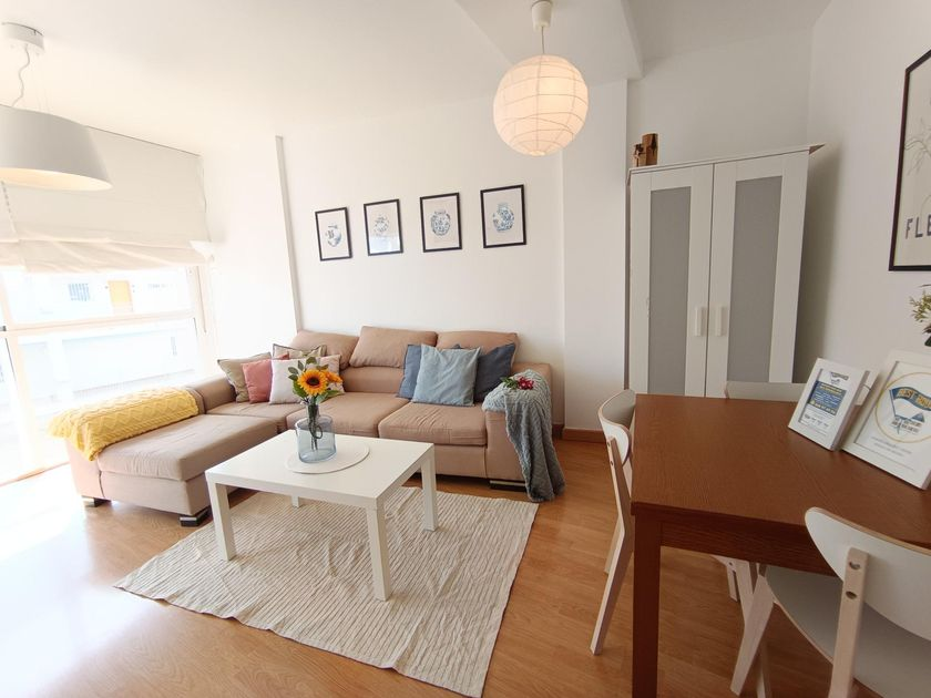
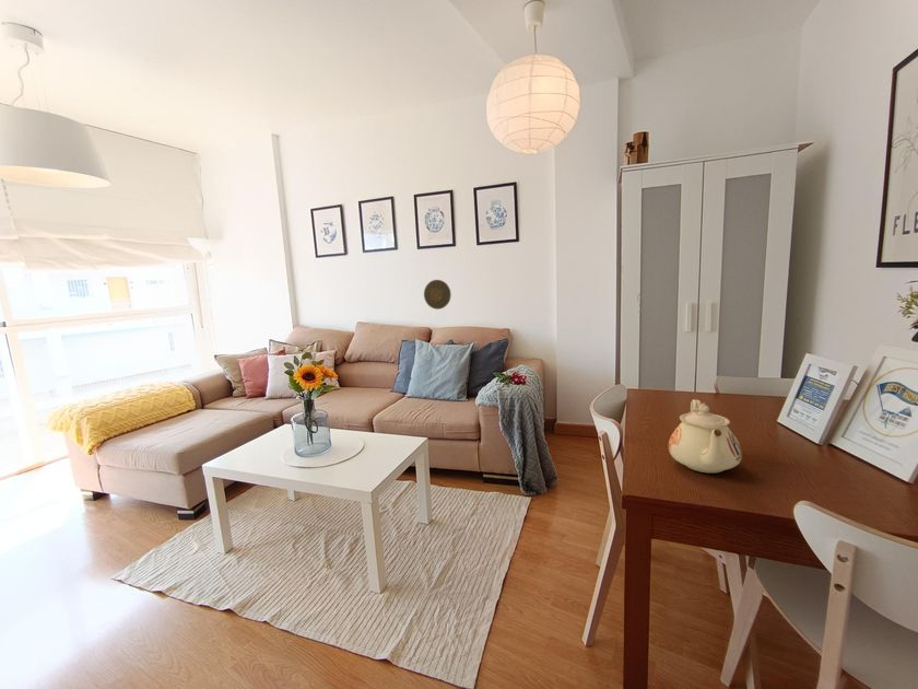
+ decorative plate [423,279,452,311]
+ teapot [668,398,743,474]
